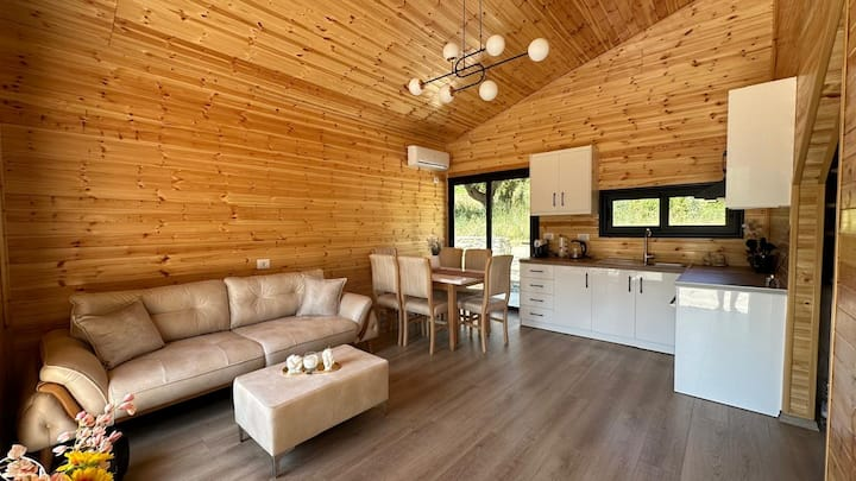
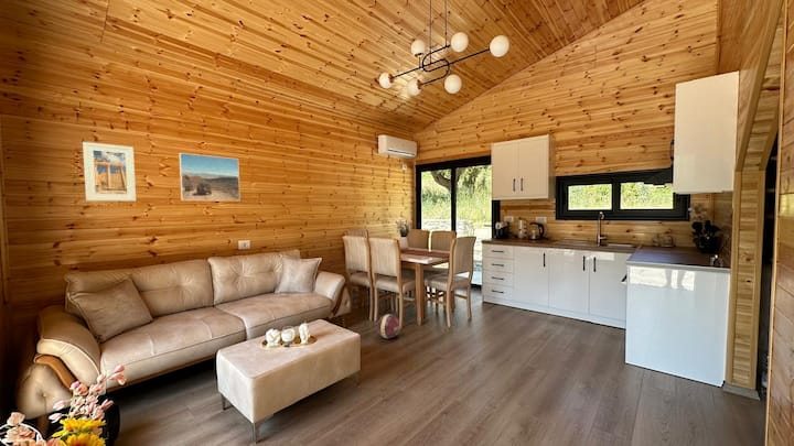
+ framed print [178,152,242,202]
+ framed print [82,141,137,202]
+ ball [376,313,401,339]
